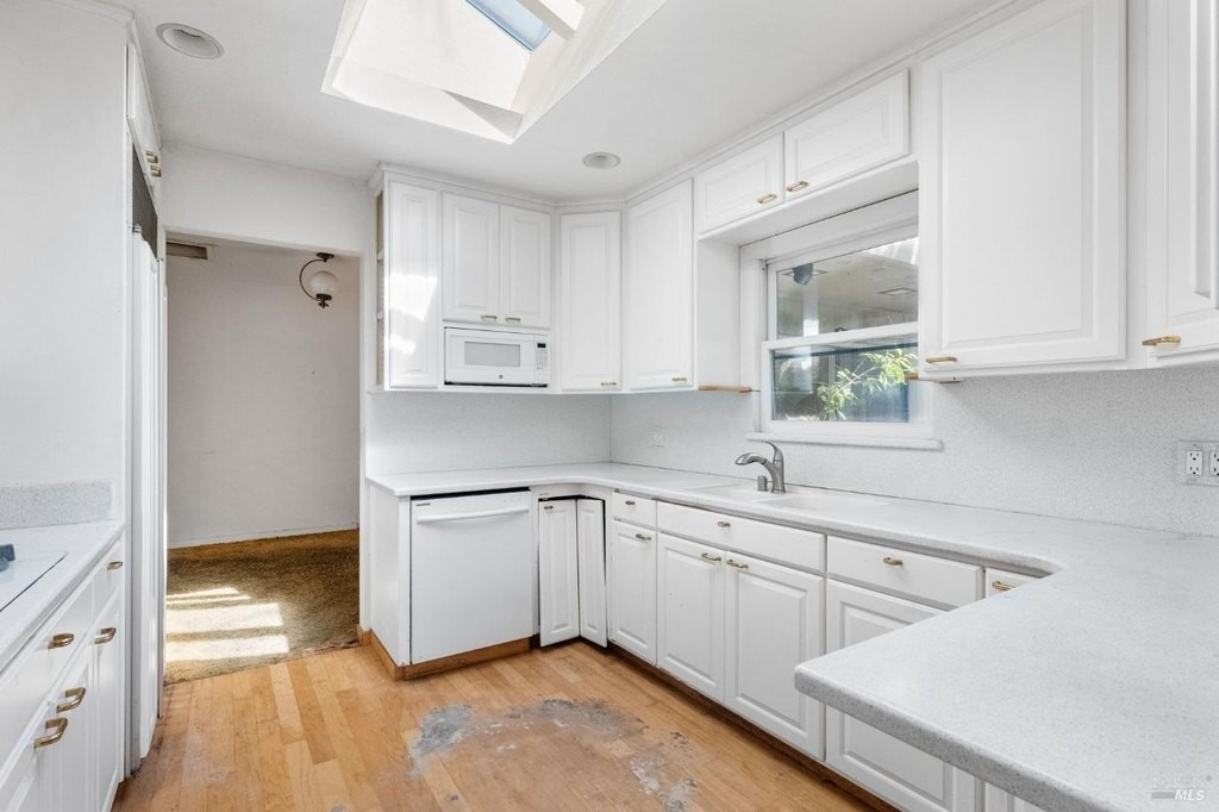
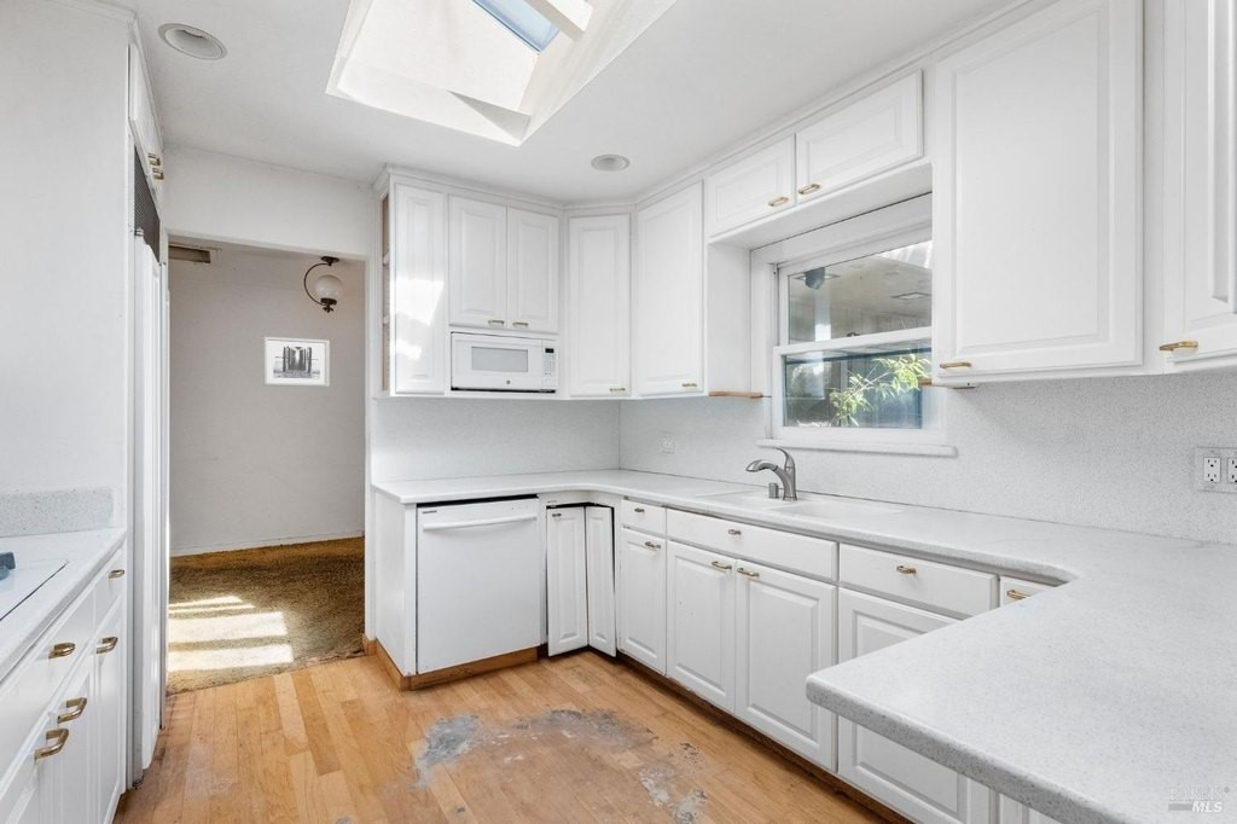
+ wall art [262,336,330,388]
